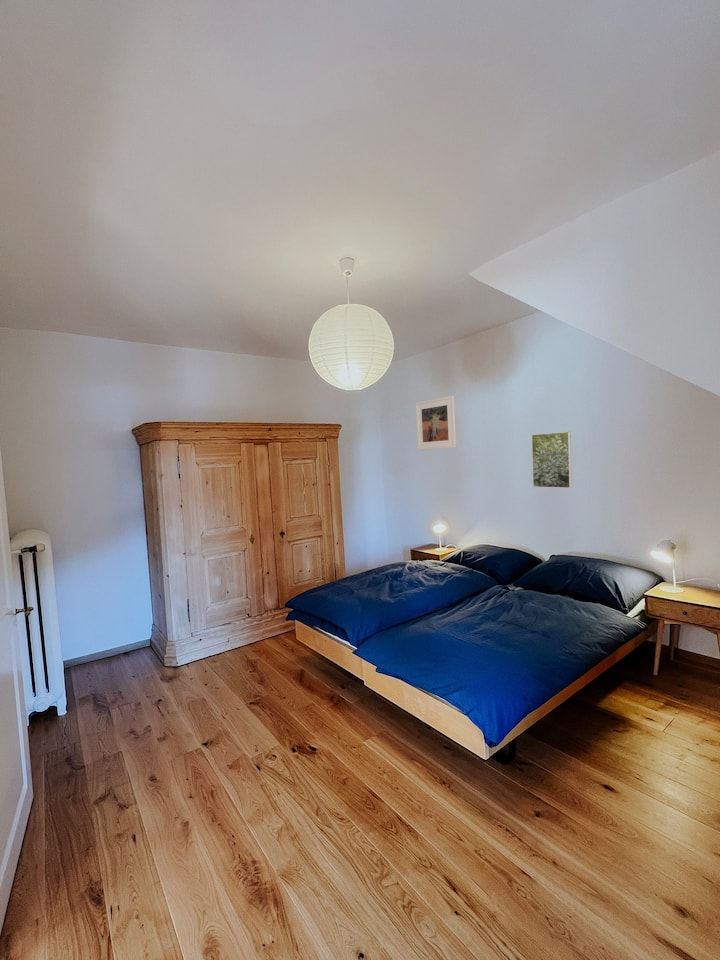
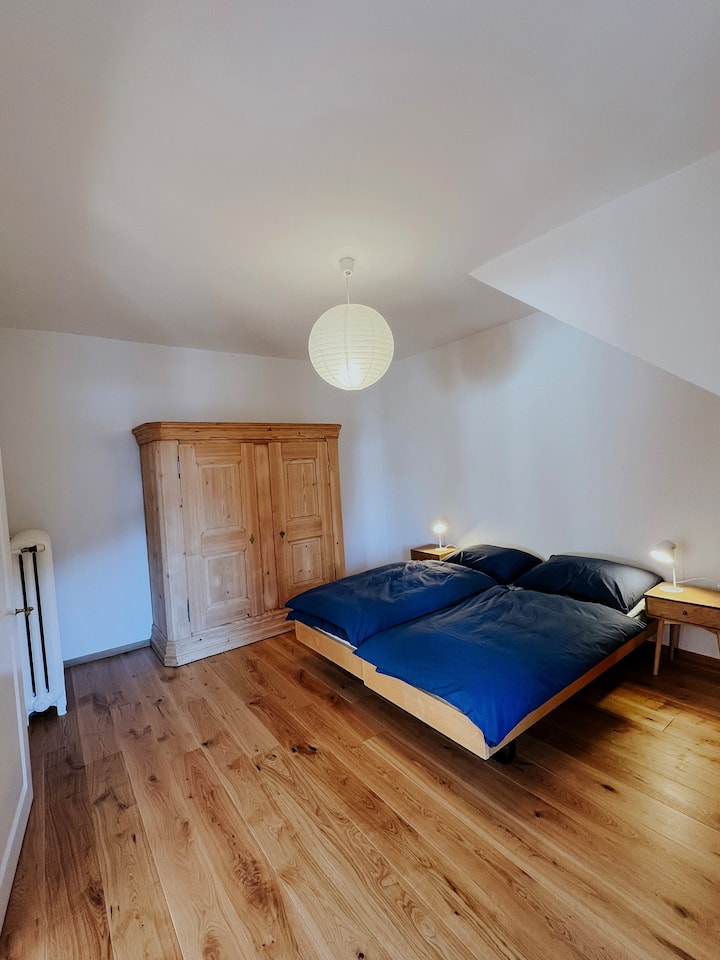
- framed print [530,431,573,489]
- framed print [414,395,457,451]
